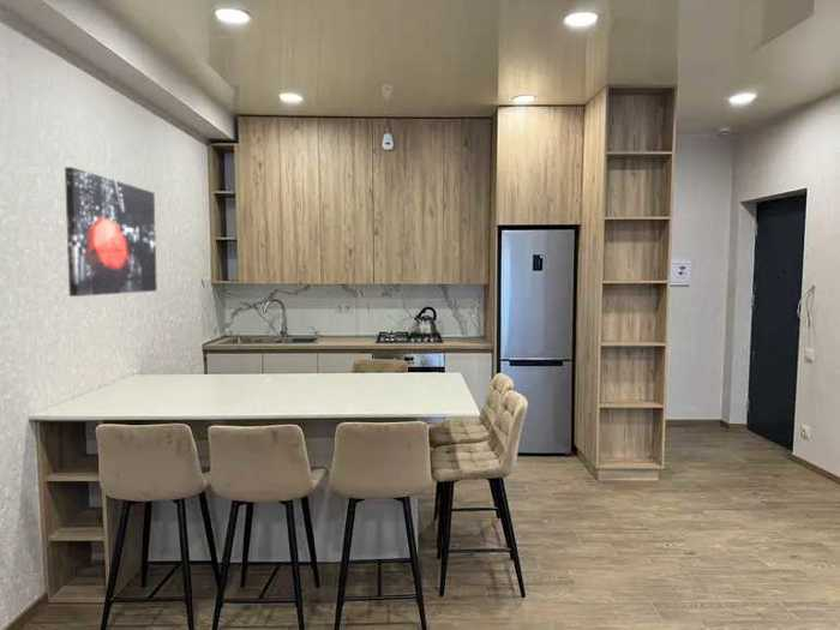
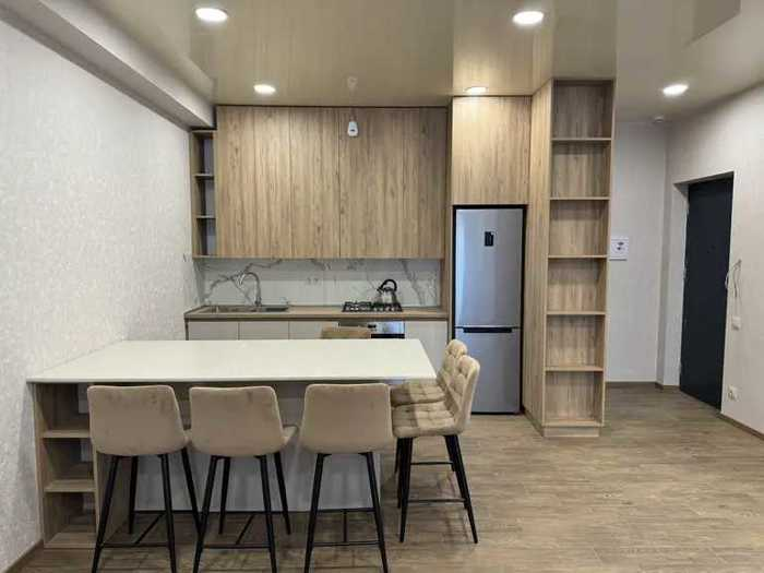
- wall art [64,166,158,298]
